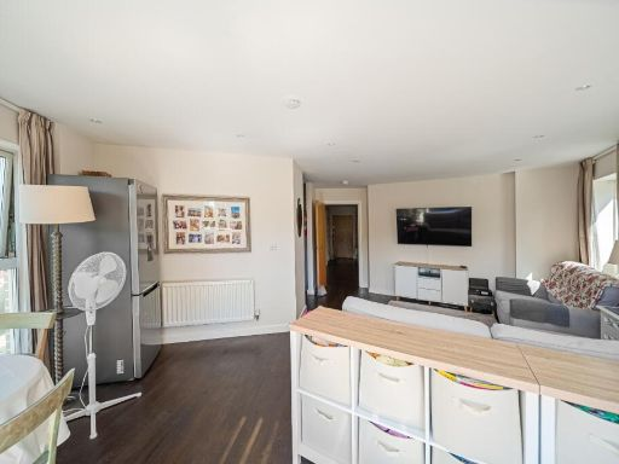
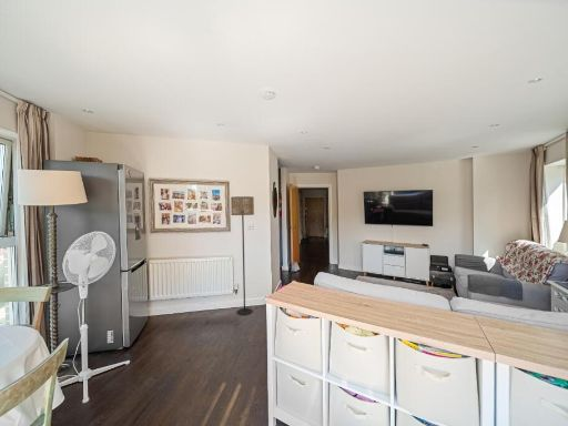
+ floor lamp [230,195,255,316]
